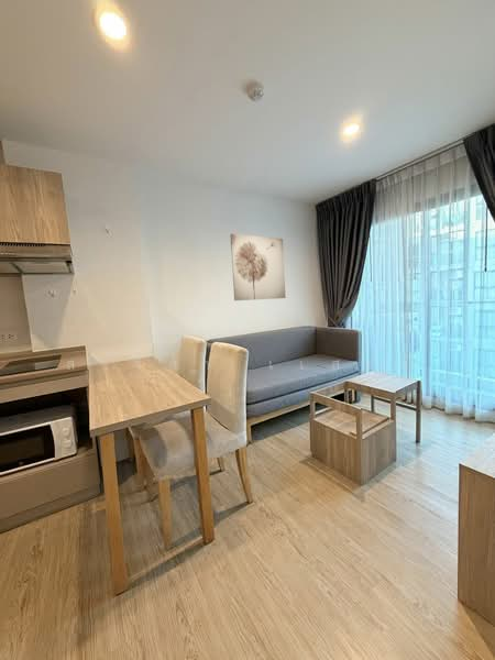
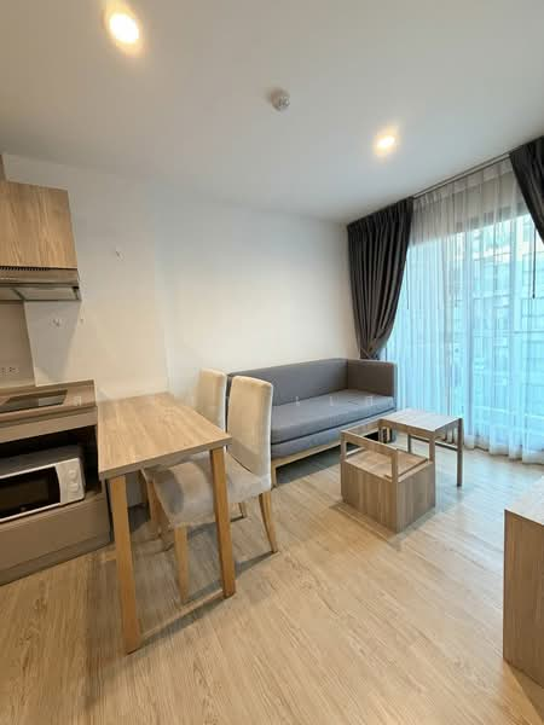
- wall art [229,233,287,301]
